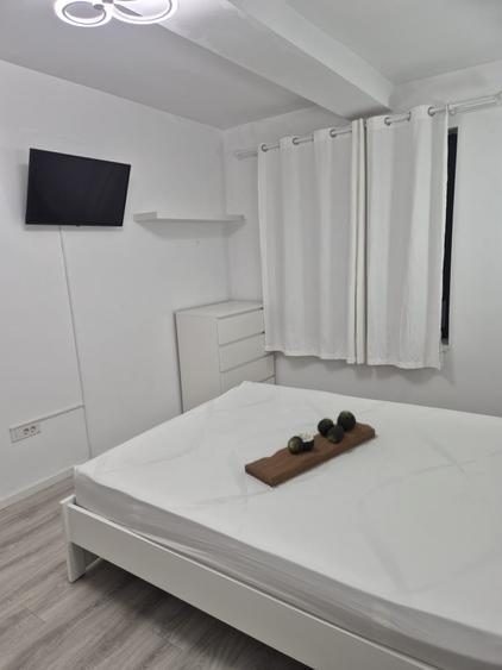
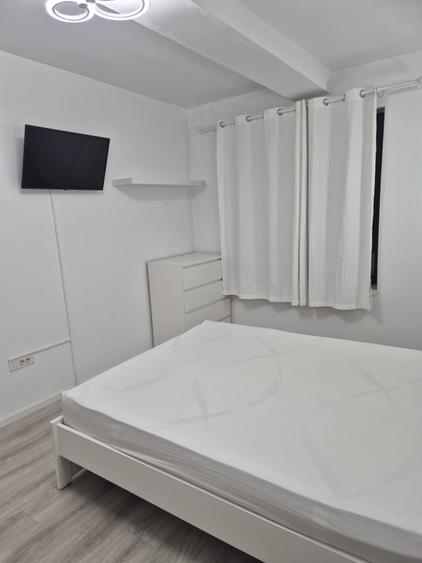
- decorative tray [244,409,376,488]
